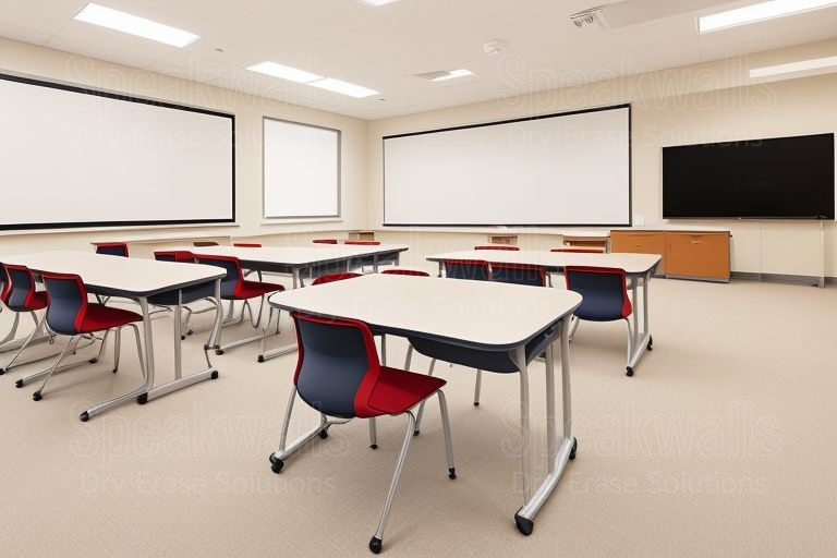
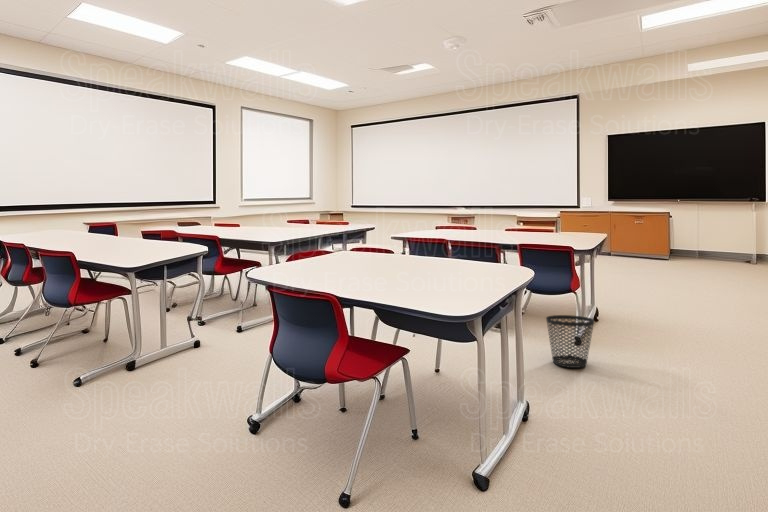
+ wastebasket [545,314,595,369]
